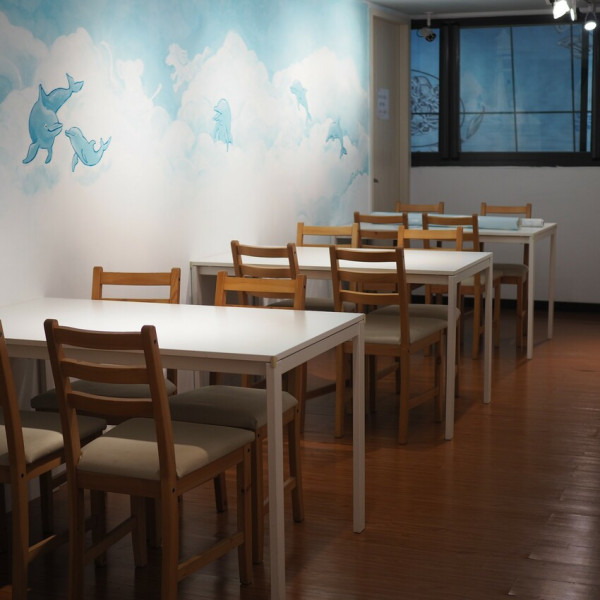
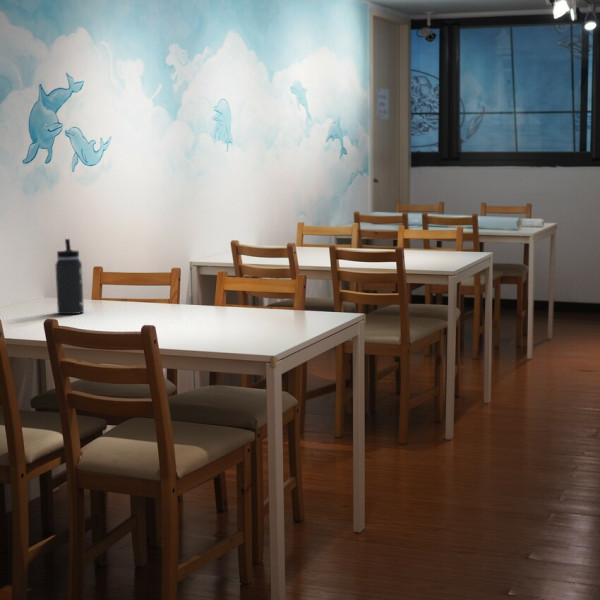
+ thermos bottle [54,238,85,315]
